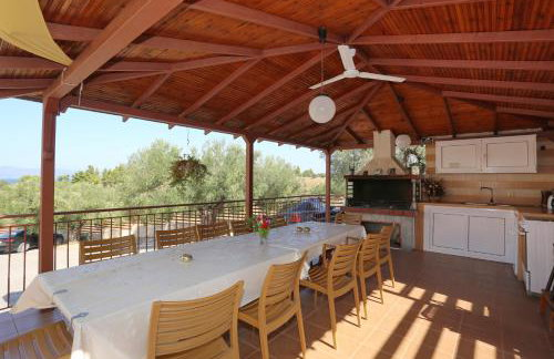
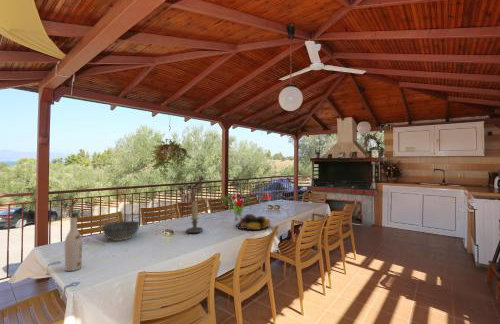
+ fruit bowl [235,213,271,231]
+ bowl [101,220,141,242]
+ candle holder [185,201,204,235]
+ wine bottle [64,217,83,272]
